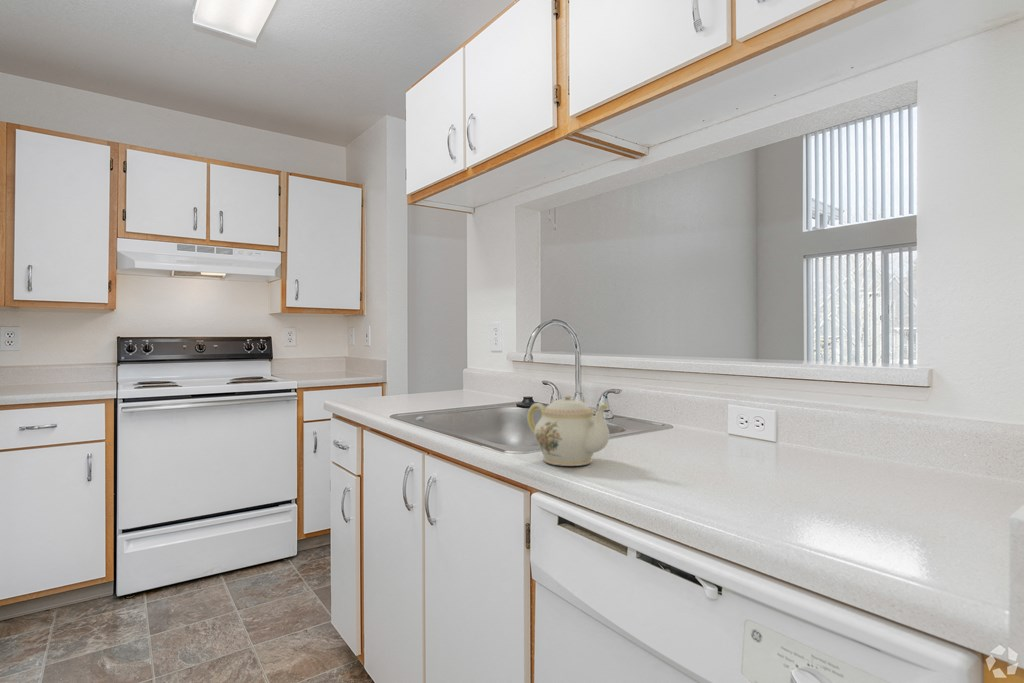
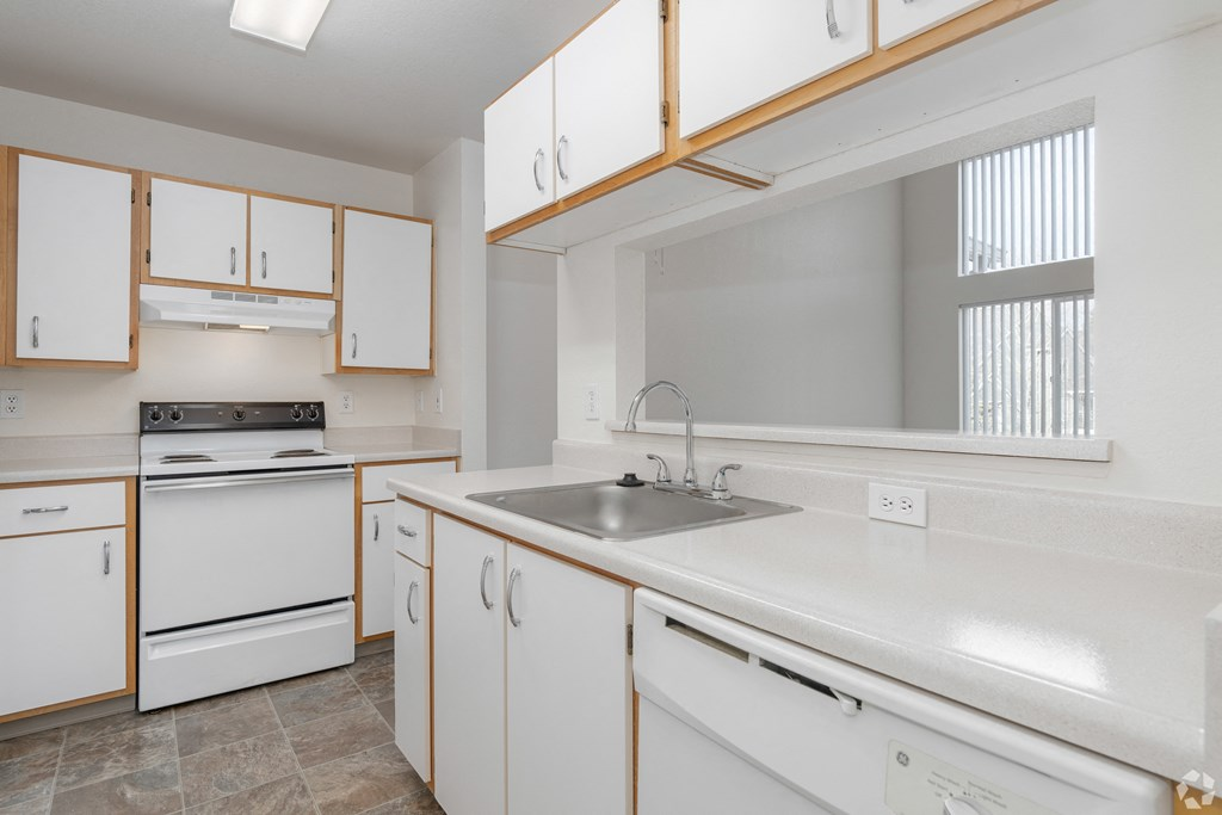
- teapot [527,393,610,467]
